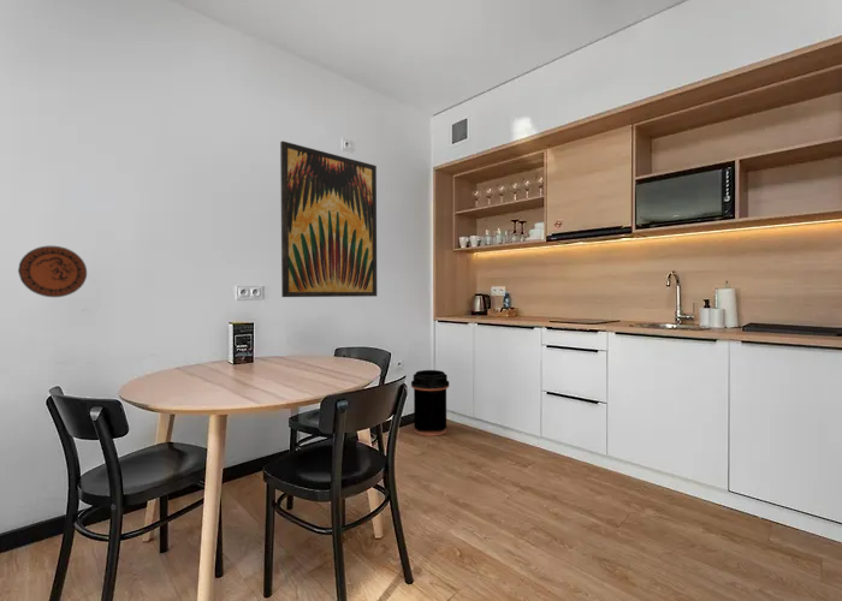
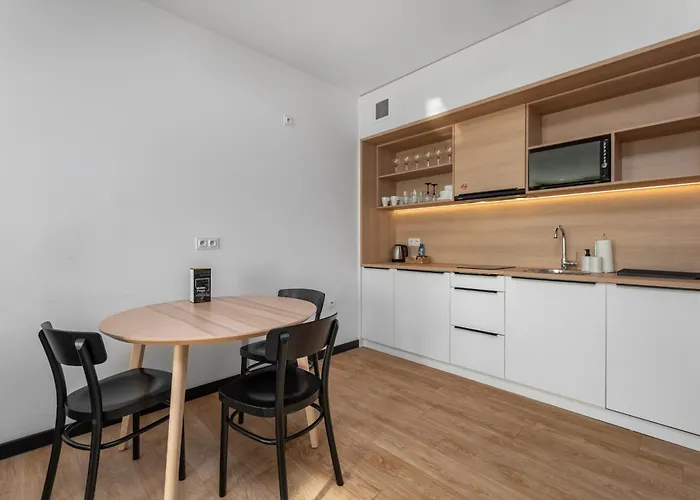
- trash can [410,369,450,438]
- wall art [279,139,378,298]
- decorative plate [17,245,88,298]
